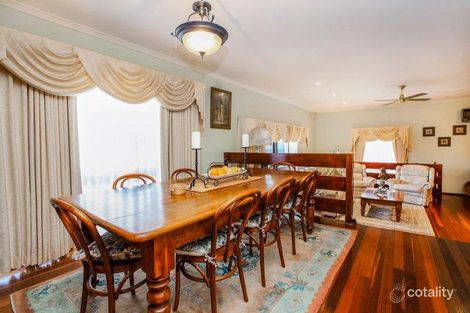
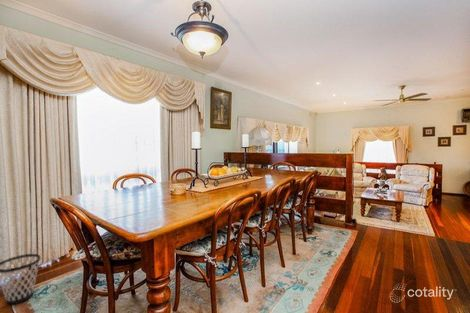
+ wastebasket [0,253,42,306]
